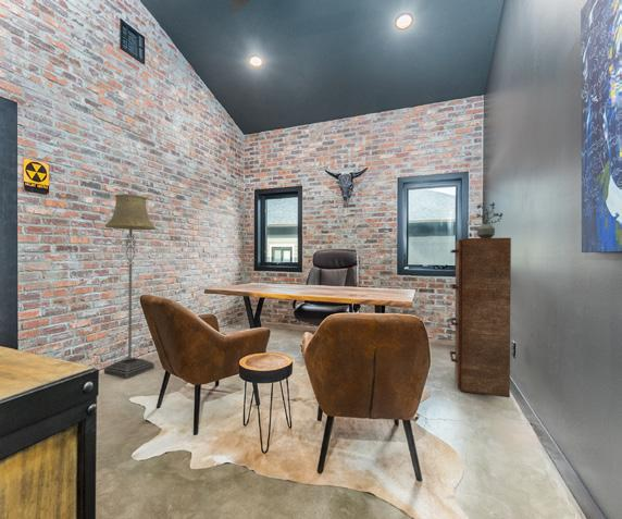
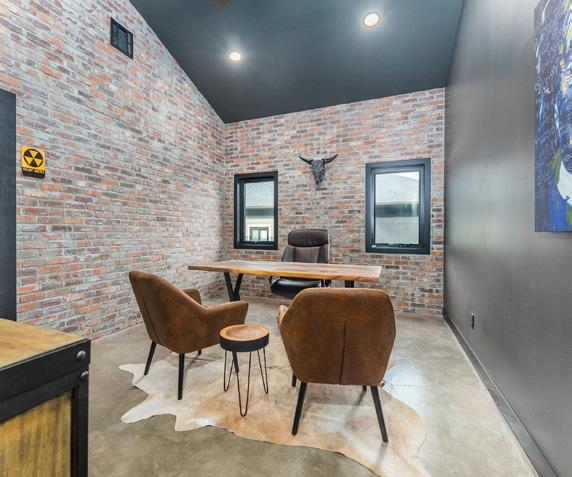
- floor lamp [103,194,157,380]
- filing cabinet [449,237,512,398]
- potted plant [475,201,503,238]
